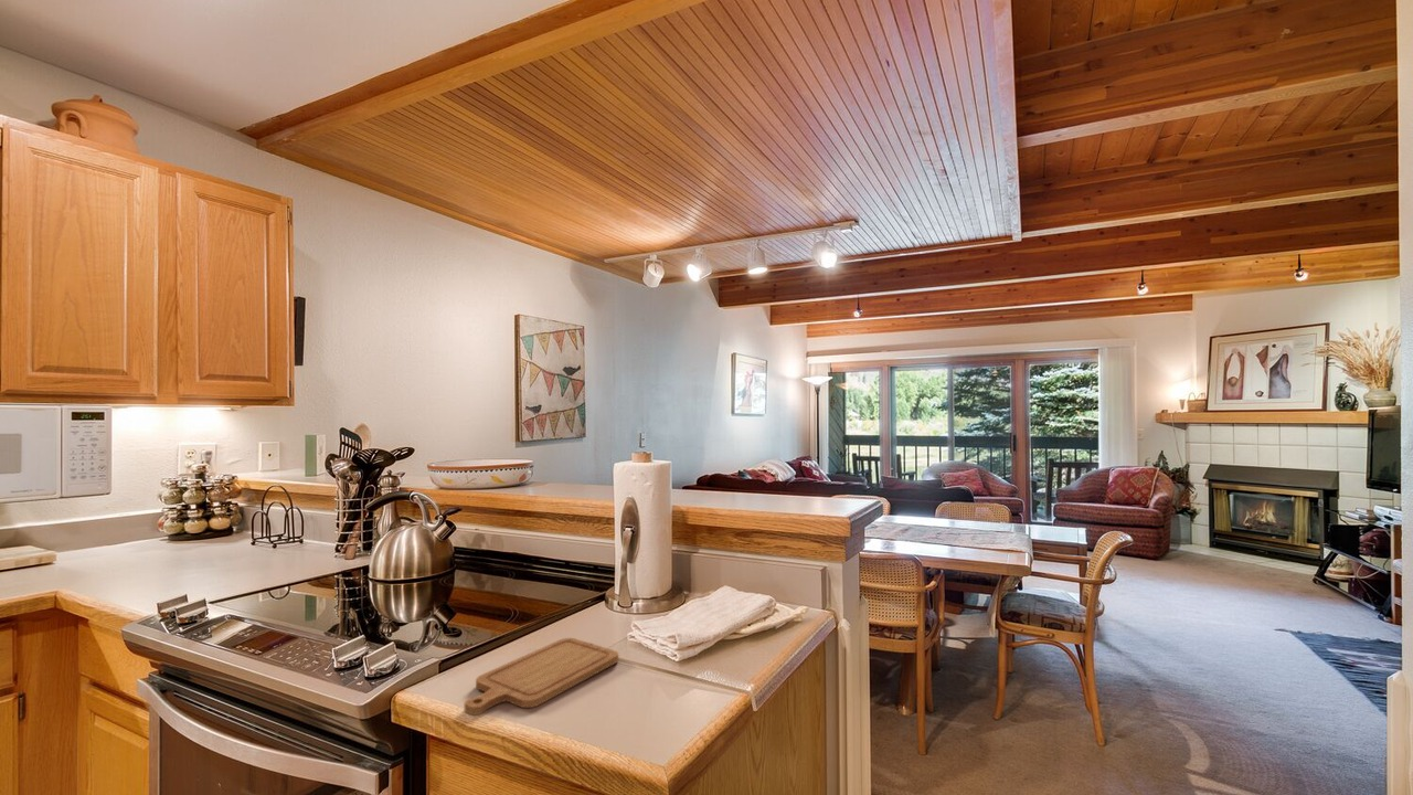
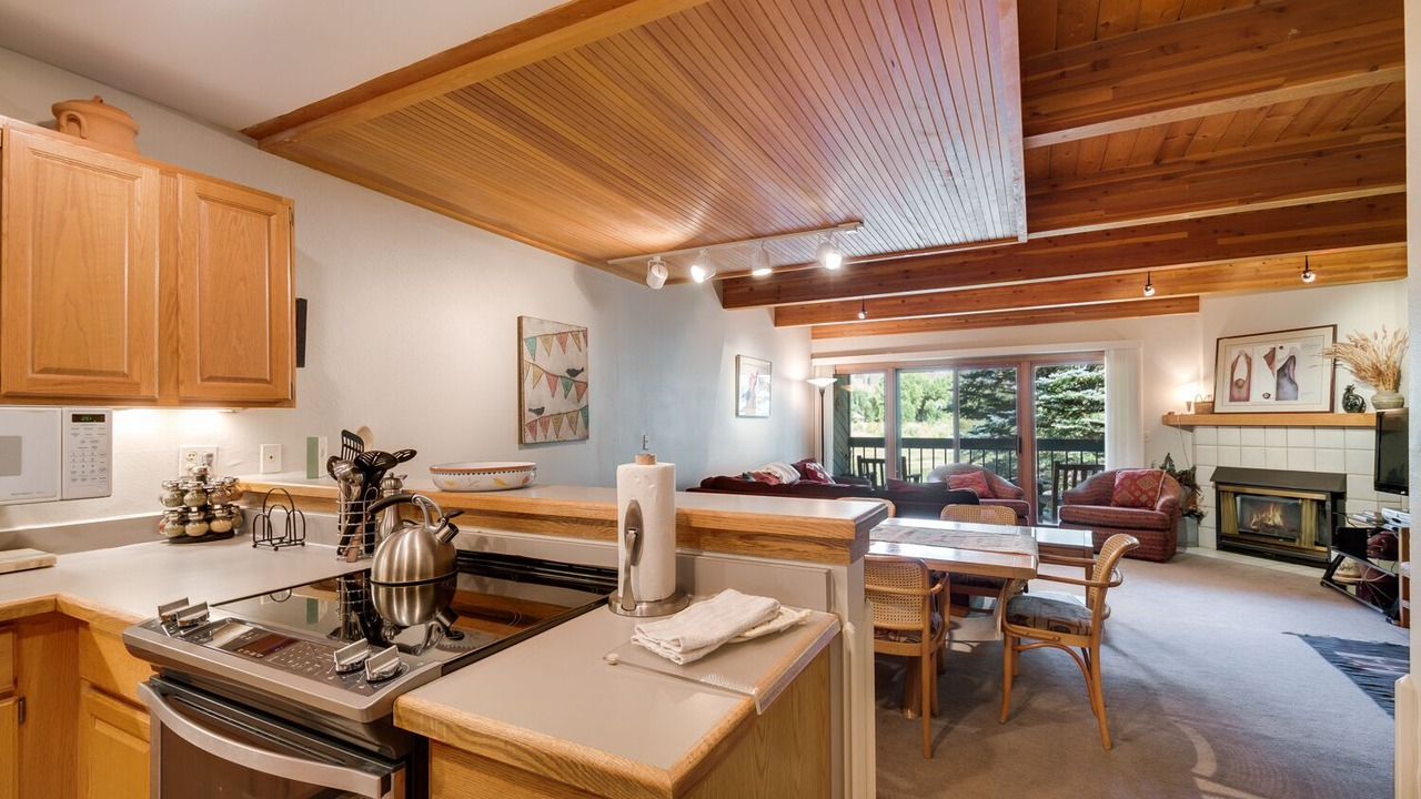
- chopping board [464,637,619,717]
